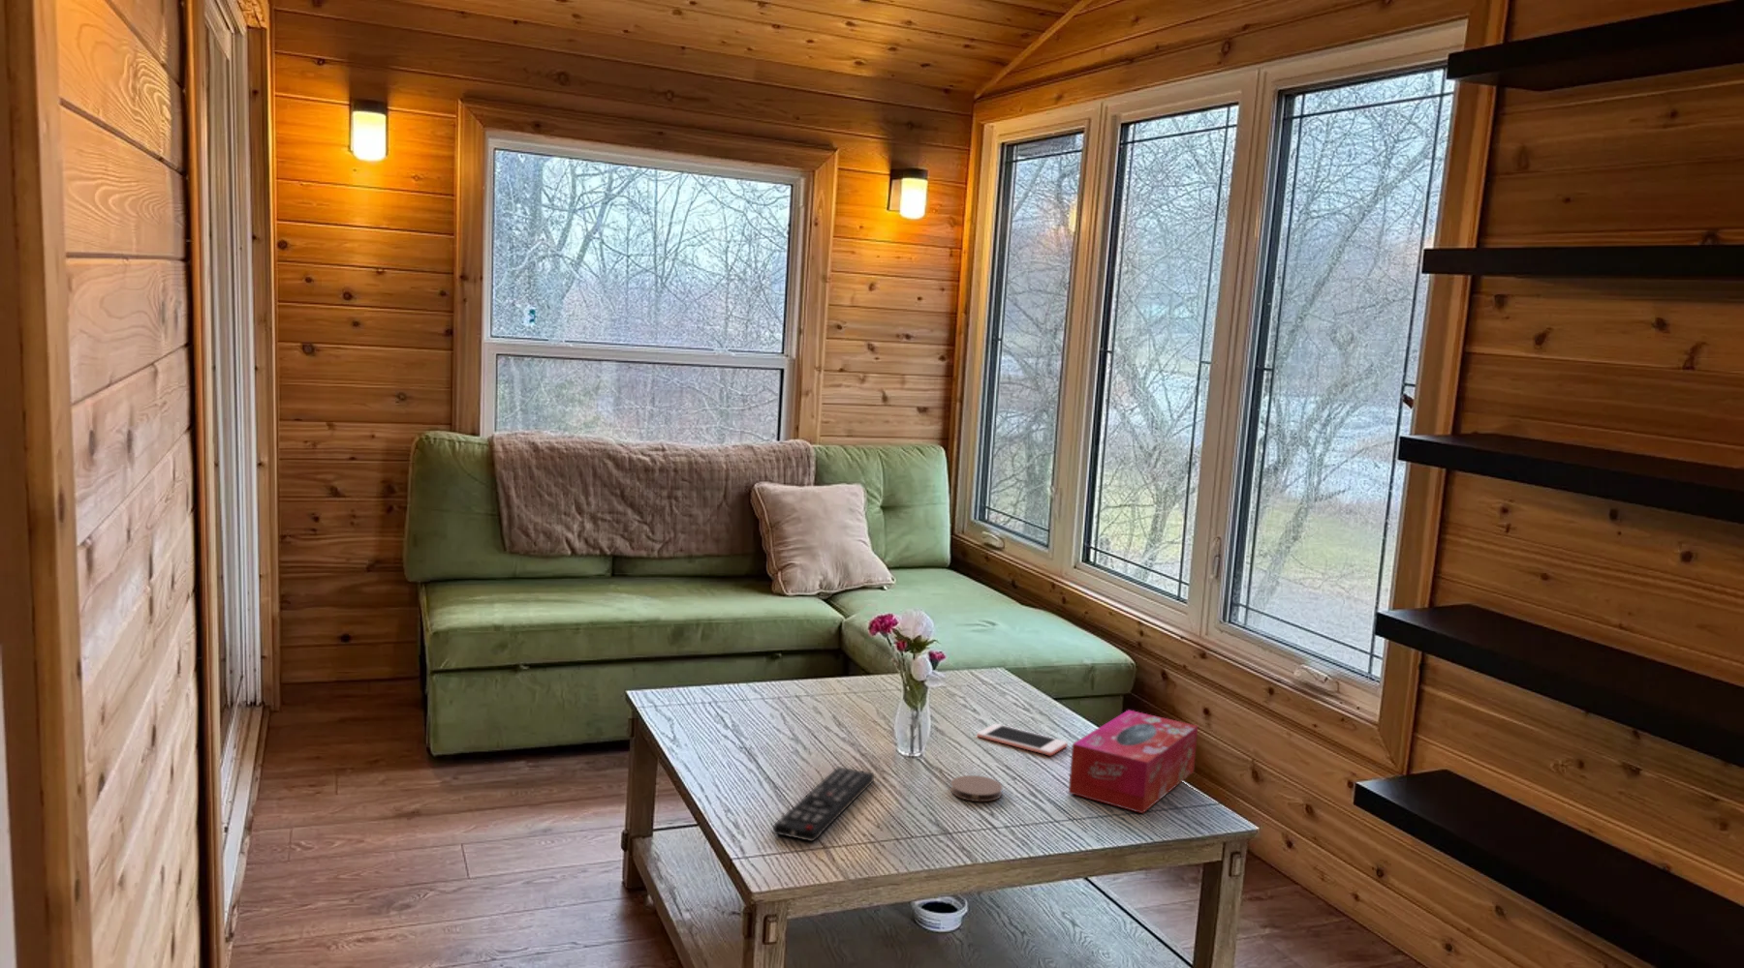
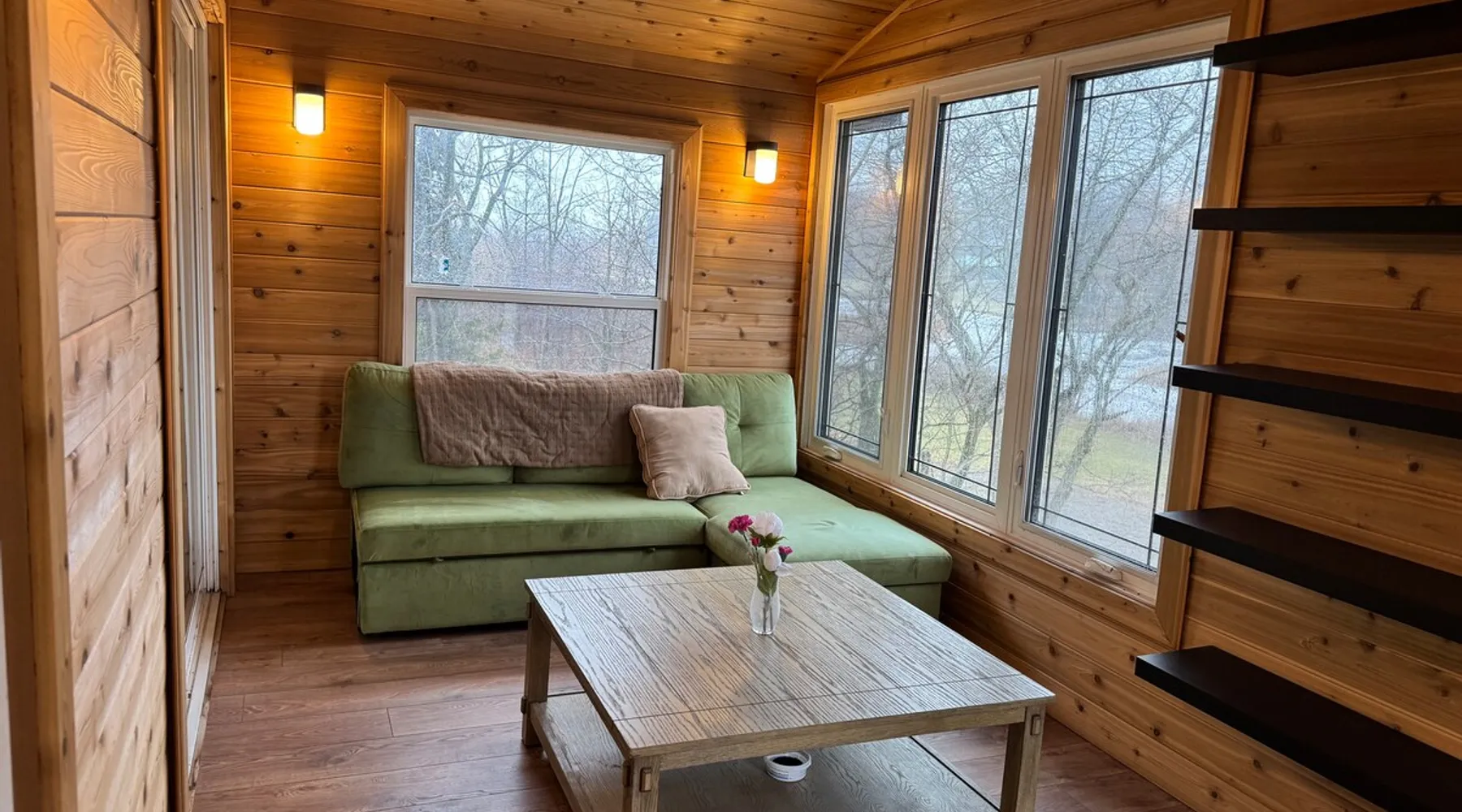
- remote control [772,765,874,843]
- cell phone [977,724,1069,756]
- tissue box [1068,708,1199,814]
- coaster [950,775,1003,802]
